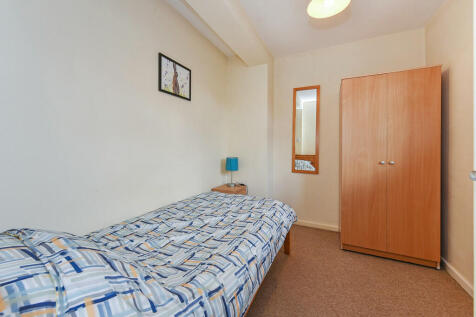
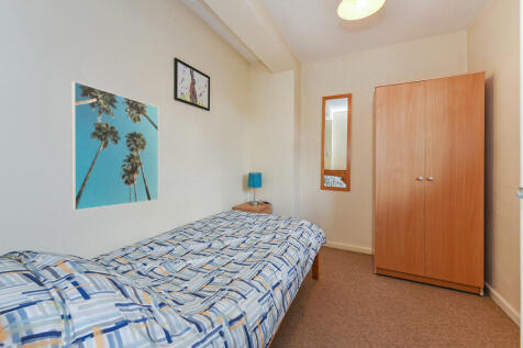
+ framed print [70,80,159,212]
